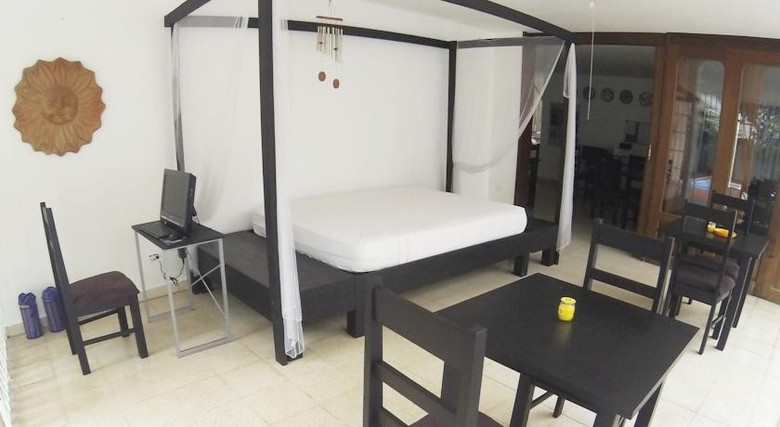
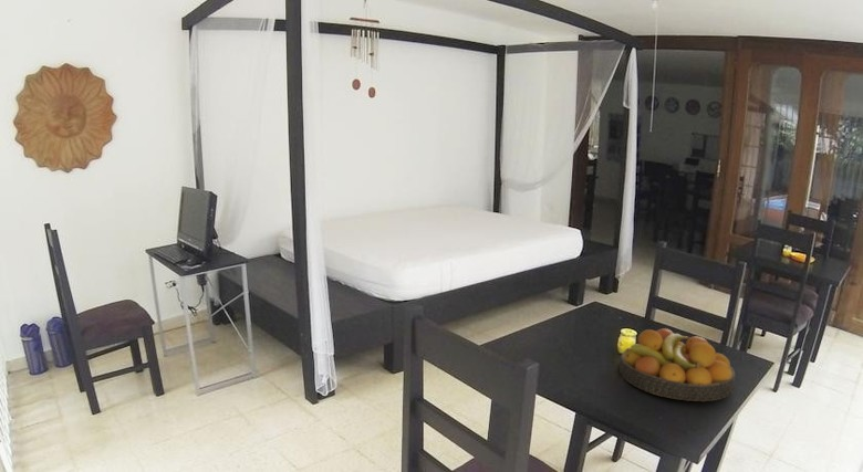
+ fruit bowl [618,327,737,402]
